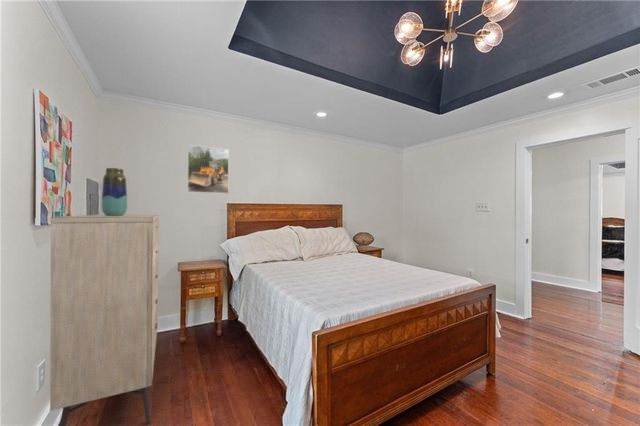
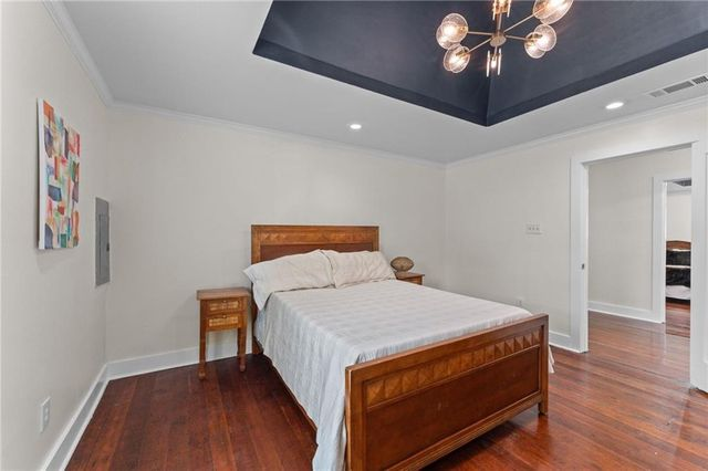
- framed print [186,144,230,195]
- dresser [49,214,159,426]
- vase [100,167,128,216]
